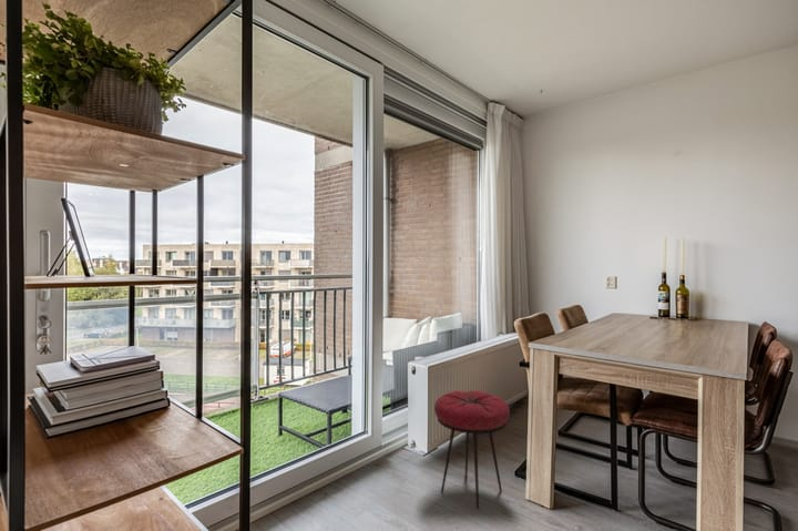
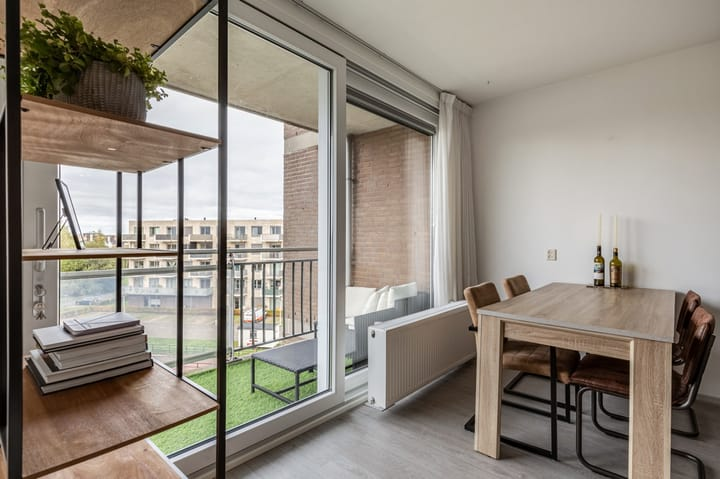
- stool [433,390,511,510]
